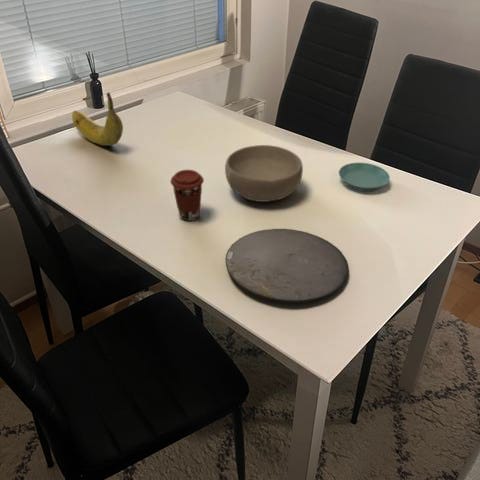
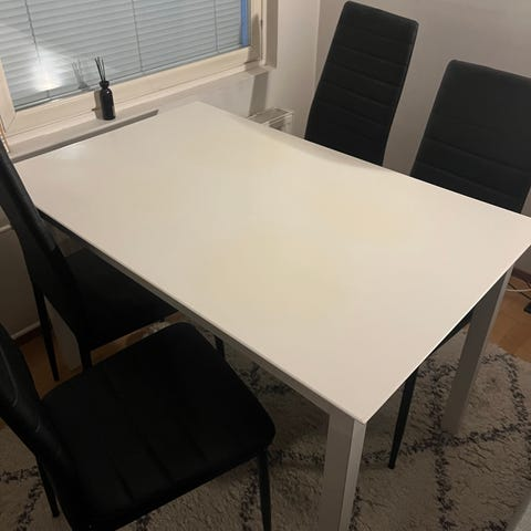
- saucer [338,162,391,192]
- banana [71,91,124,147]
- plate [224,228,350,304]
- bowl [224,144,304,203]
- coffee cup [169,169,205,222]
